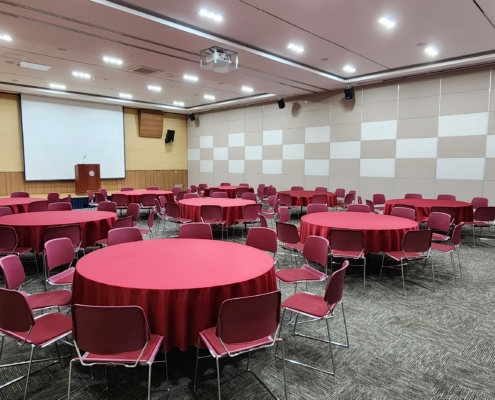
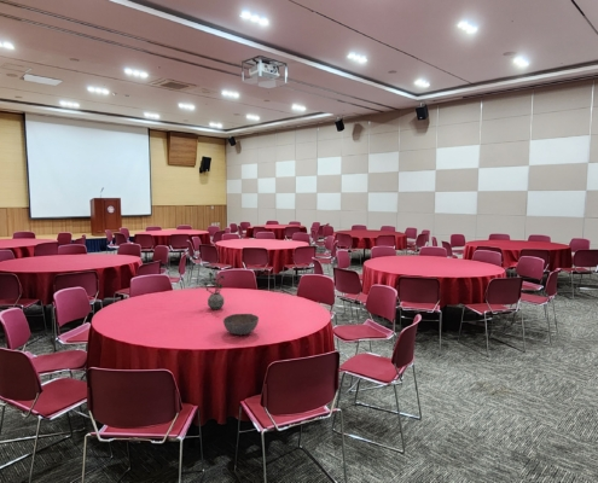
+ bowl [222,313,260,336]
+ potted plant [203,272,226,310]
